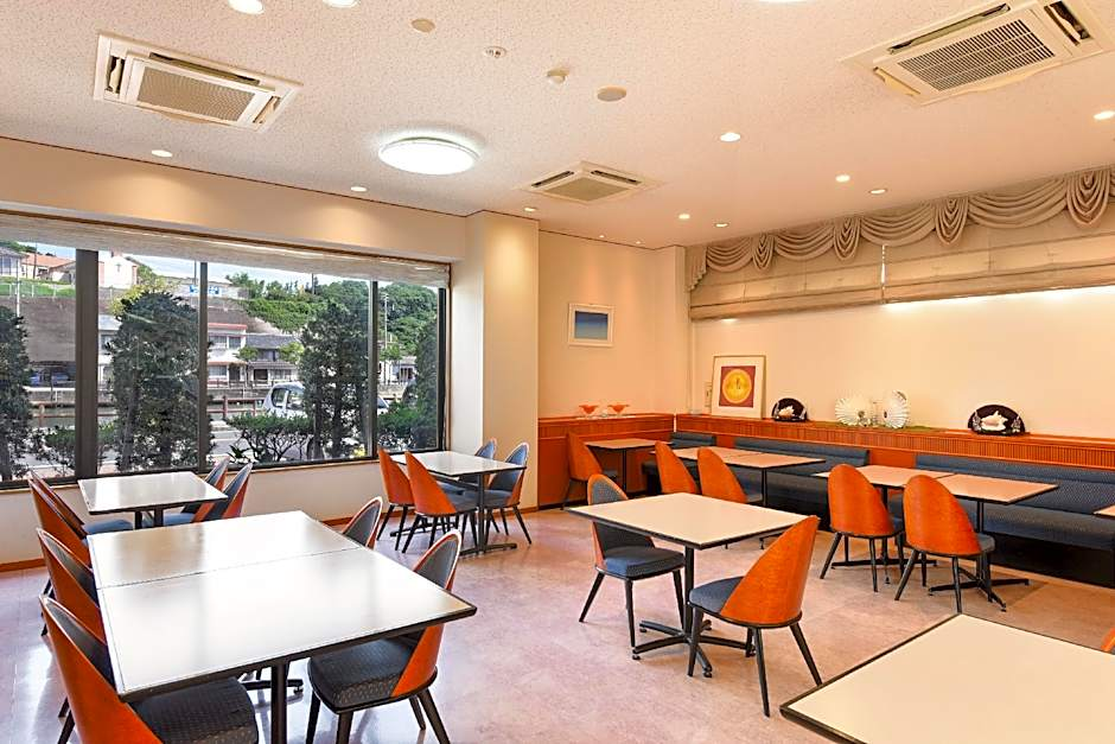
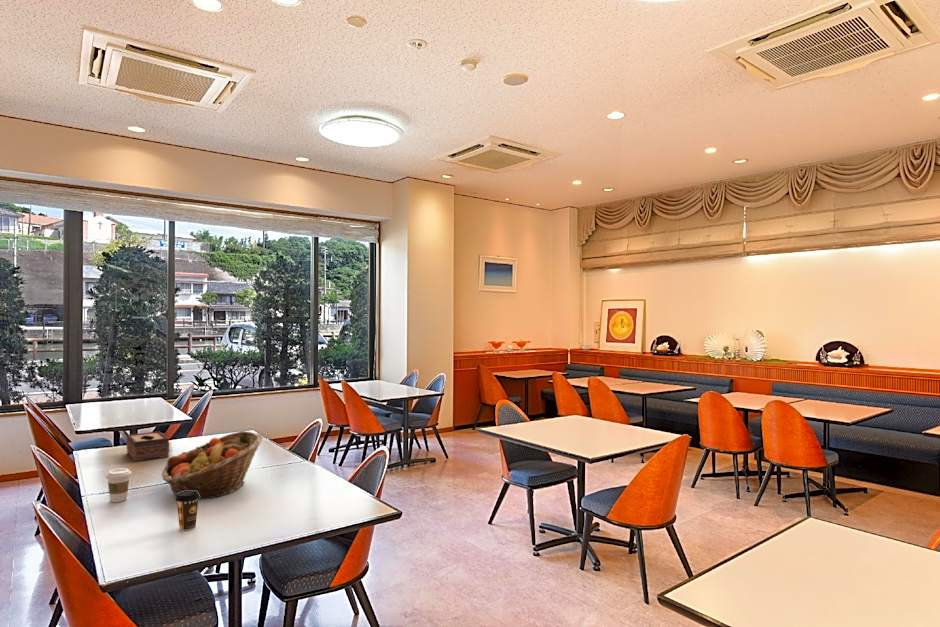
+ tissue box [126,430,170,462]
+ coffee cup [105,467,132,503]
+ coffee cup [174,491,200,531]
+ fruit basket [161,430,264,500]
